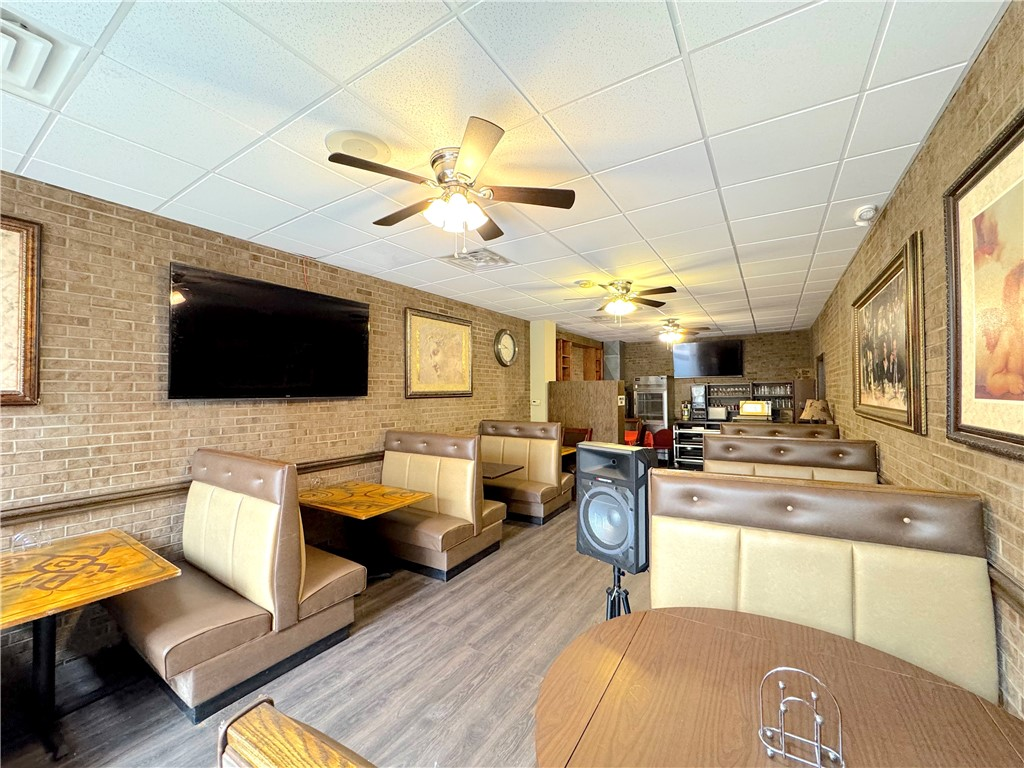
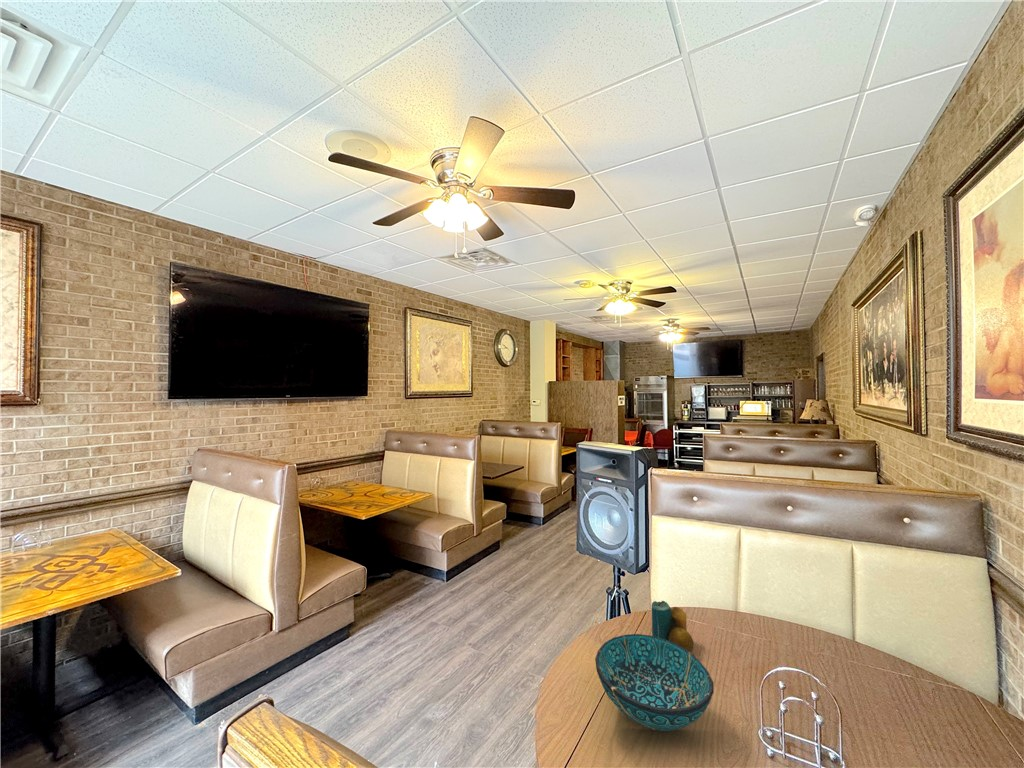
+ candle [651,600,695,654]
+ decorative bowl [594,633,715,732]
